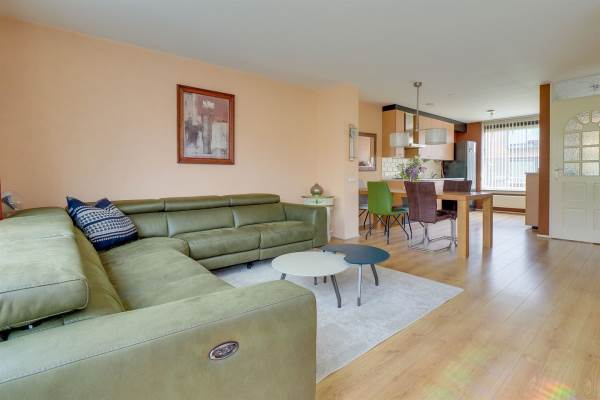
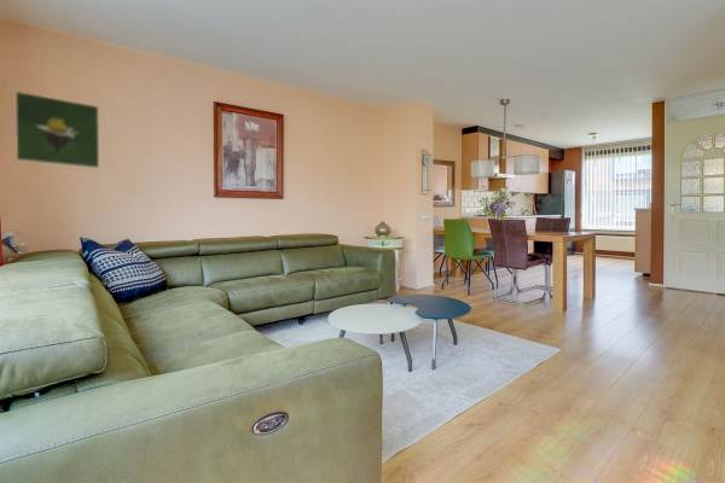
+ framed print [14,91,100,169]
